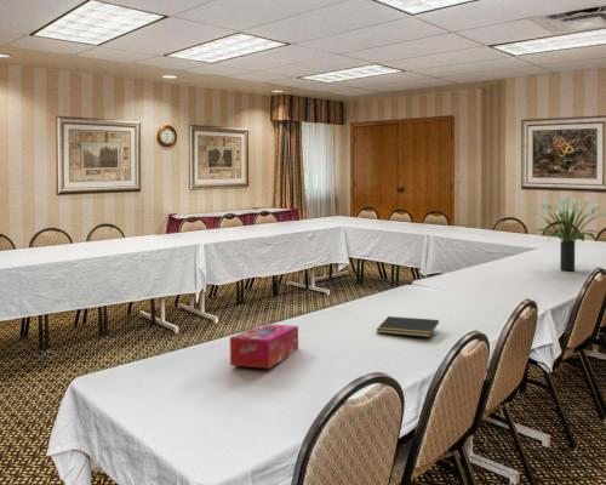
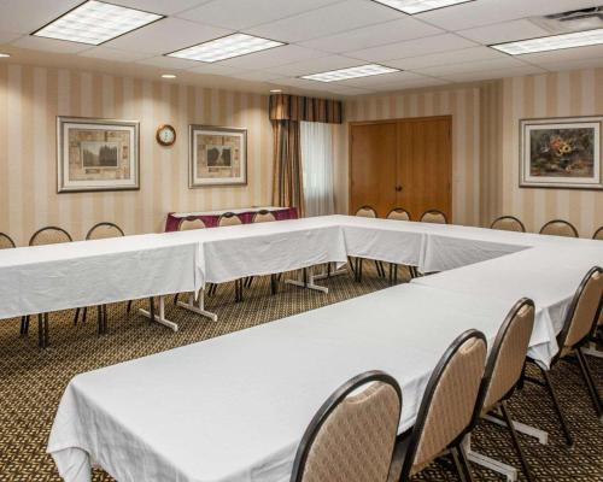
- potted plant [530,194,606,272]
- tissue box [229,323,299,370]
- notepad [376,315,440,338]
